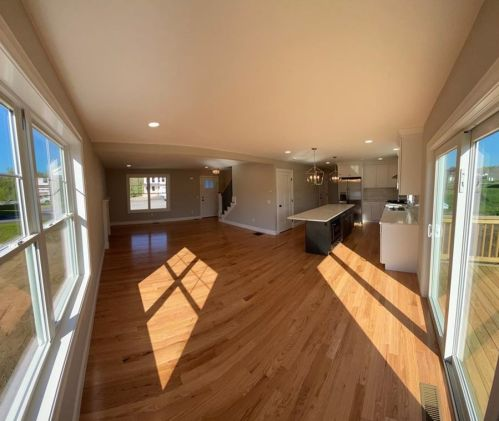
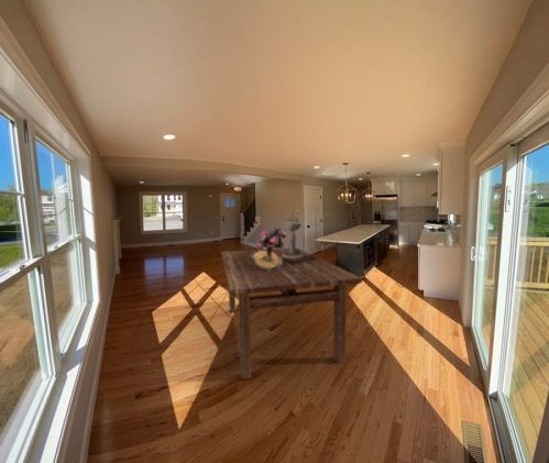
+ bouquet [251,225,288,271]
+ decorative urn [277,209,317,264]
+ dining table [220,246,363,381]
